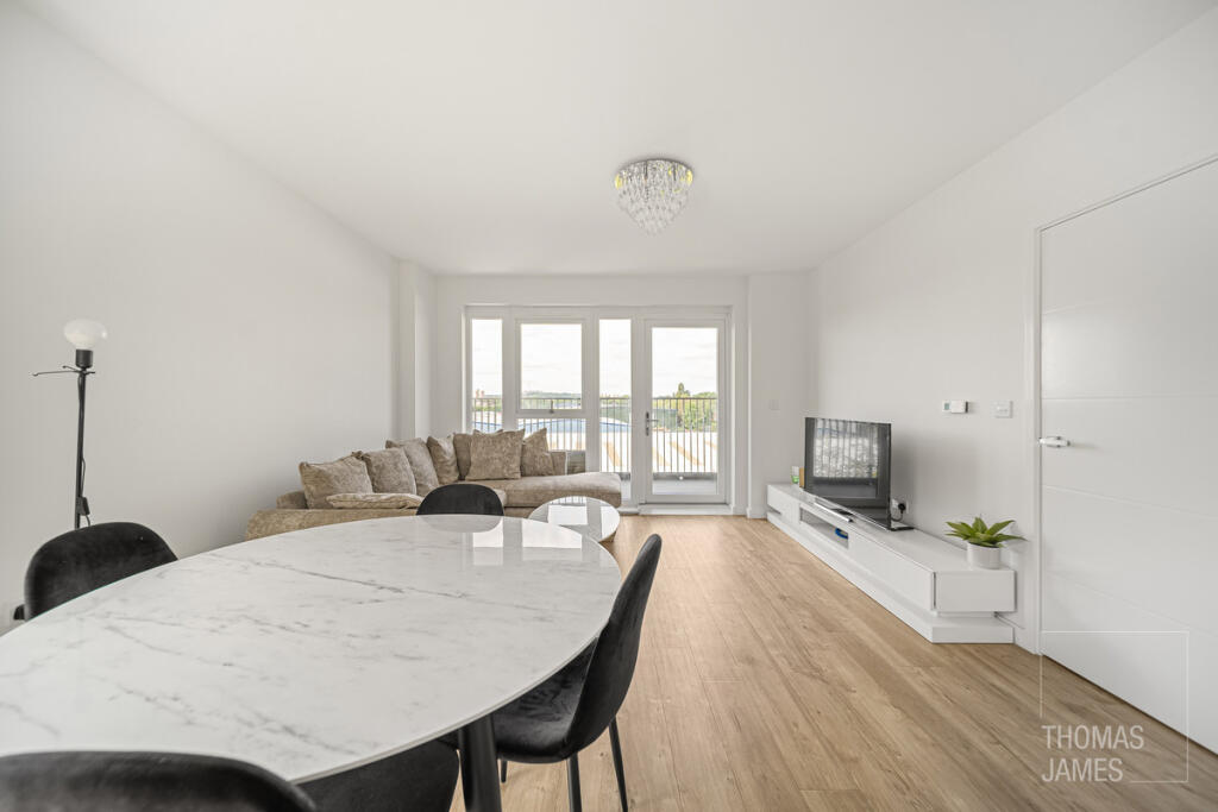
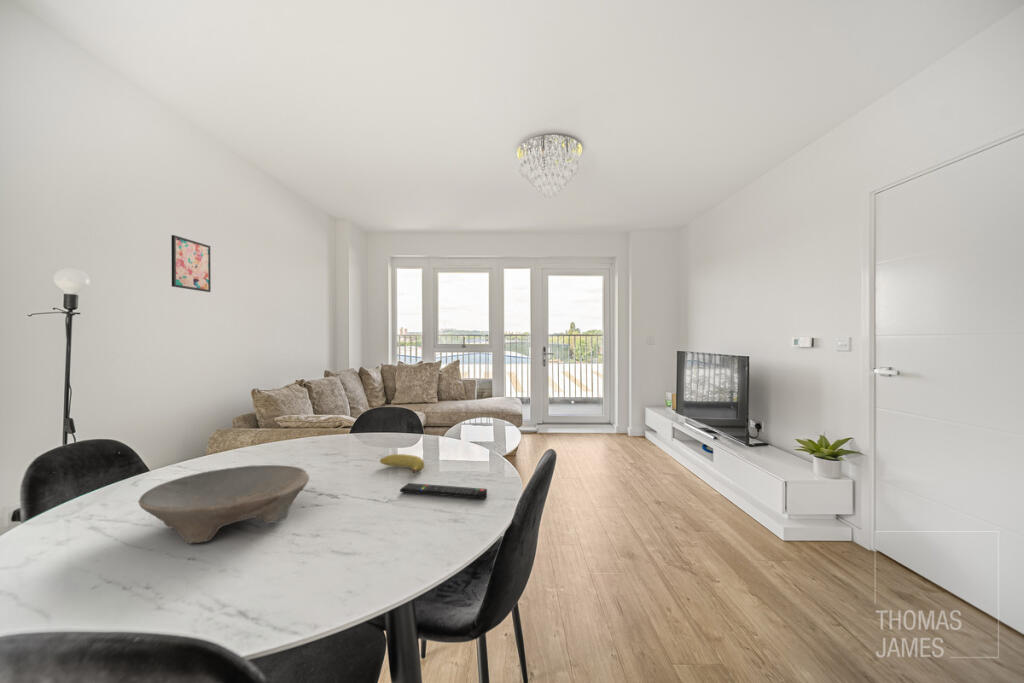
+ wall art [170,234,212,293]
+ bowl [137,464,310,544]
+ remote control [399,482,488,500]
+ banana [379,453,425,474]
